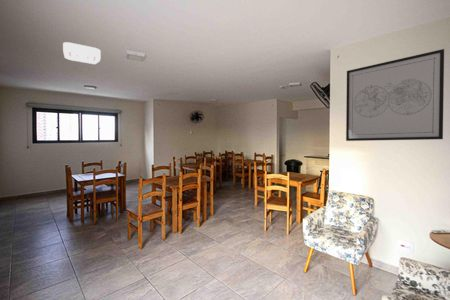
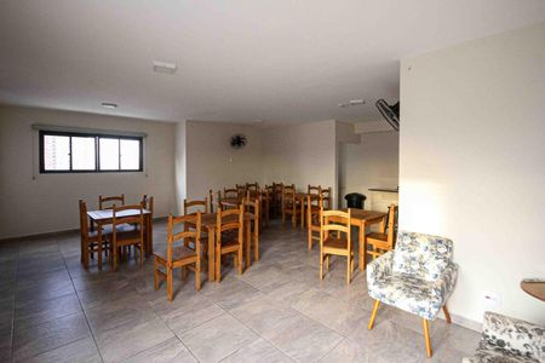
- wall art [345,48,445,142]
- ceiling light [62,41,102,65]
